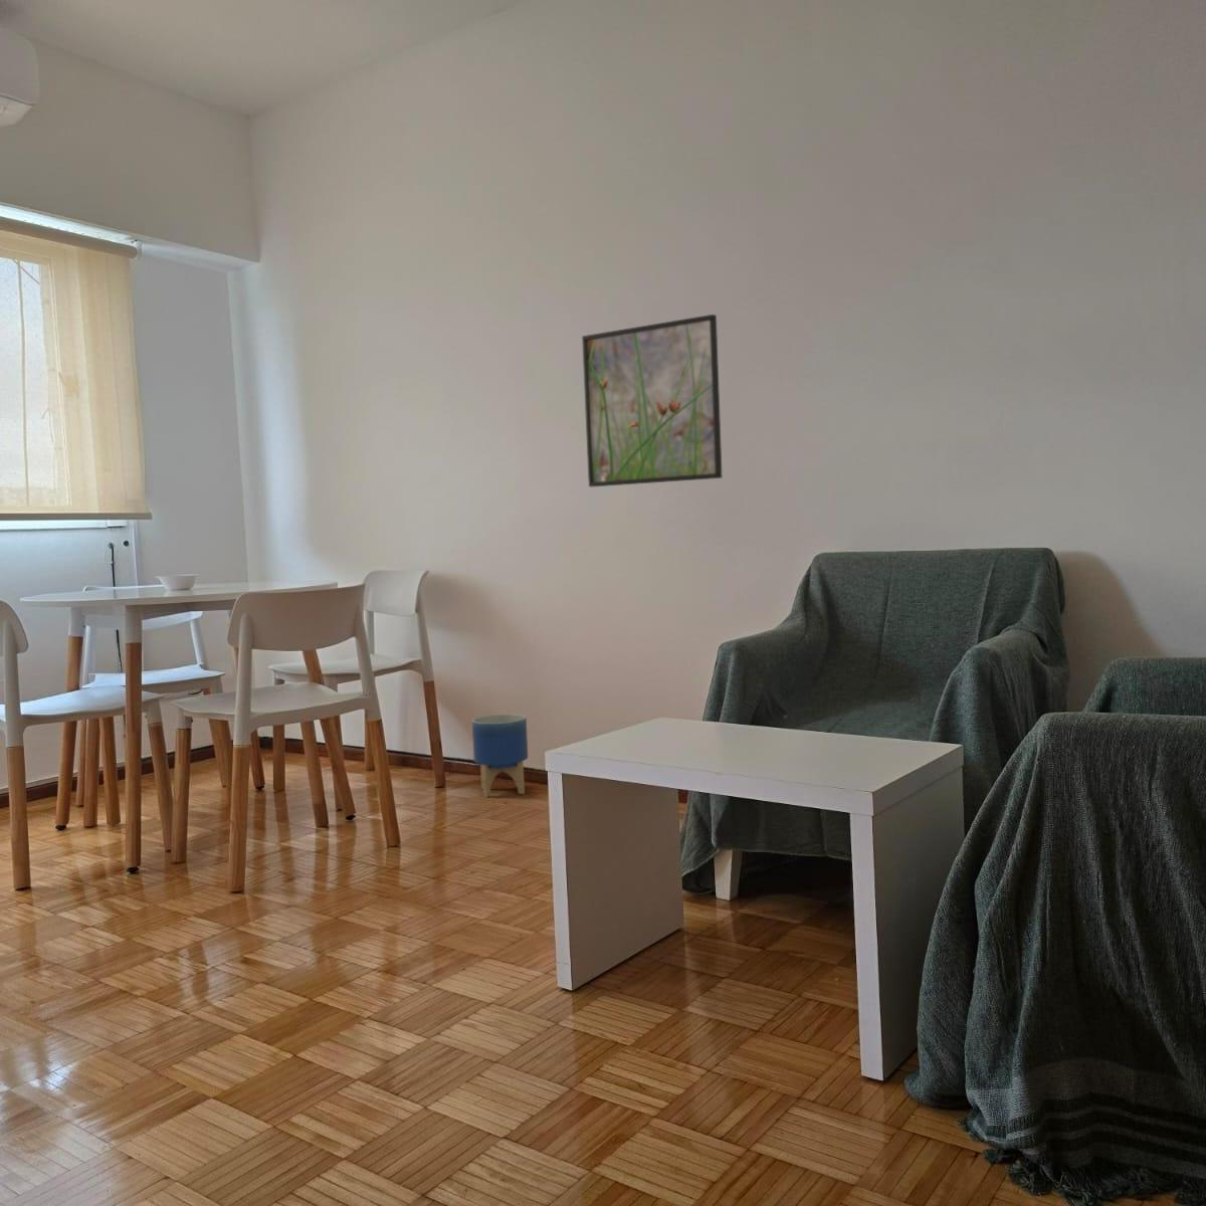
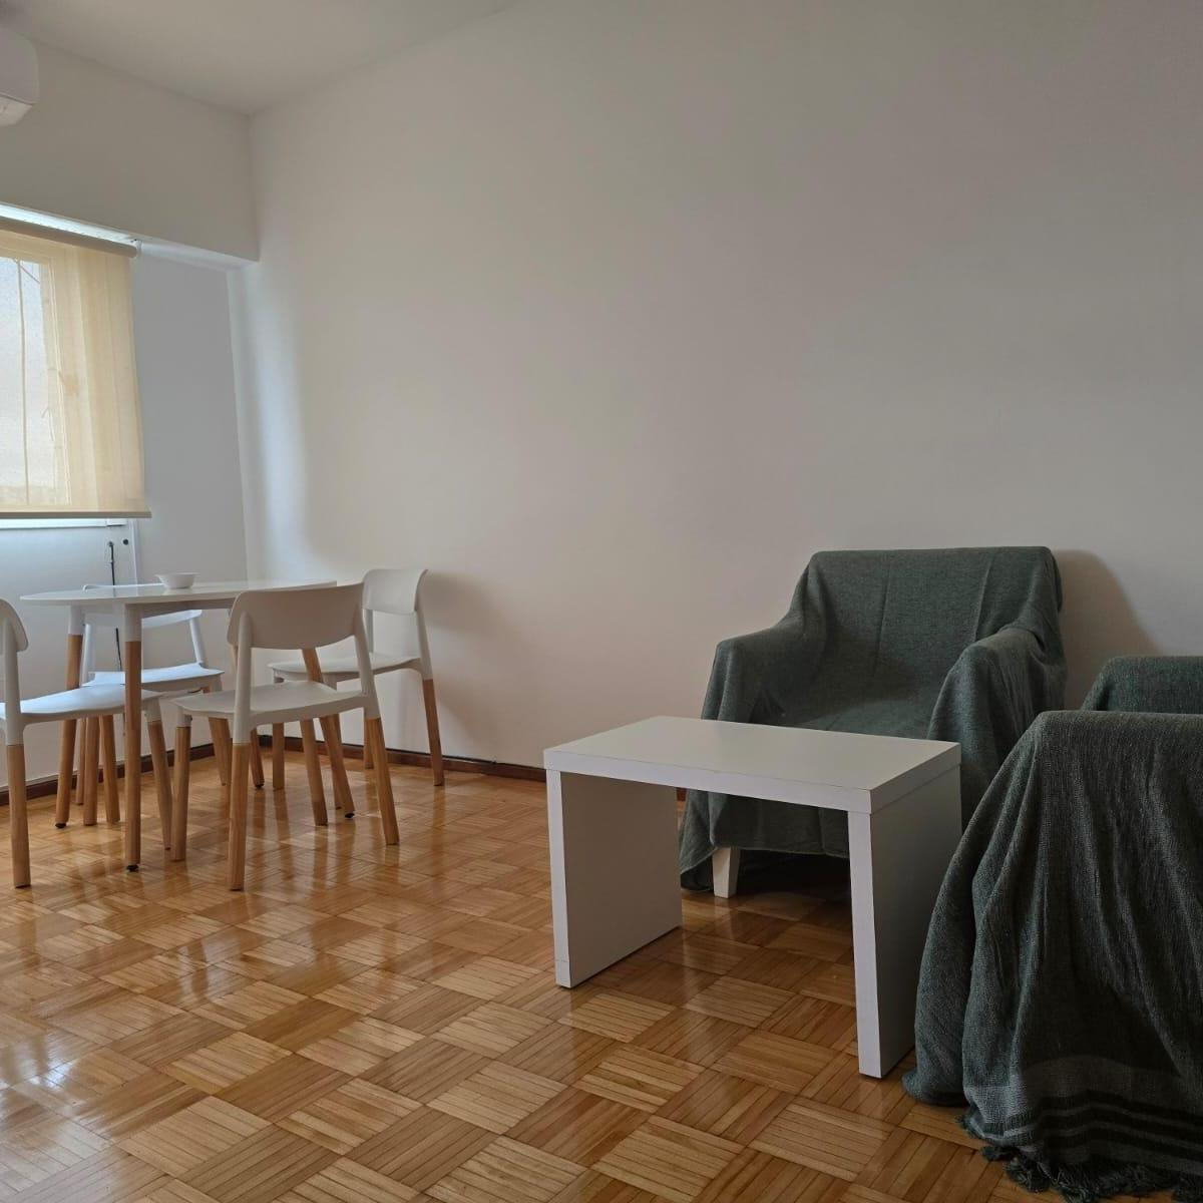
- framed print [581,314,723,487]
- planter [472,712,529,798]
